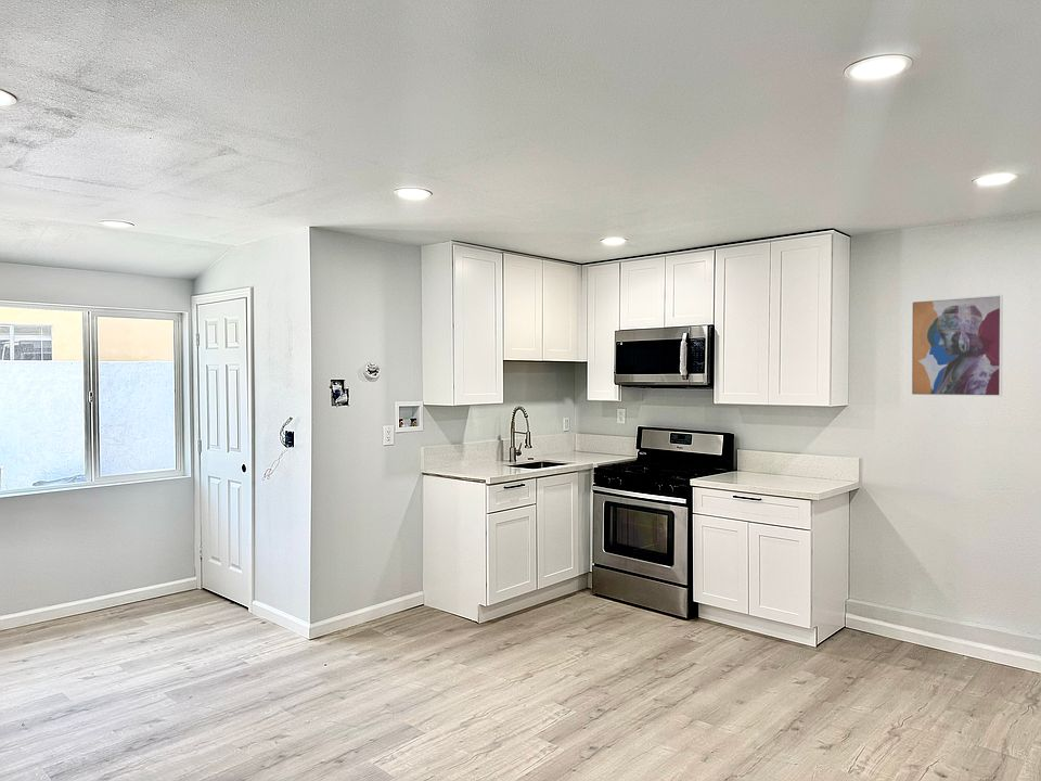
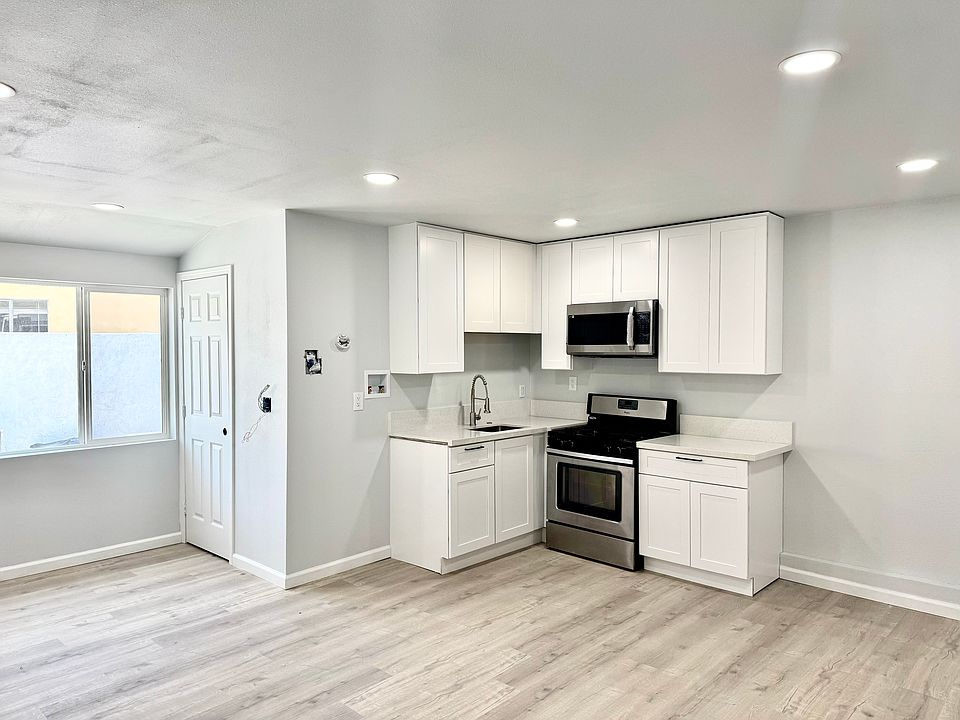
- wall art [910,294,1004,398]
